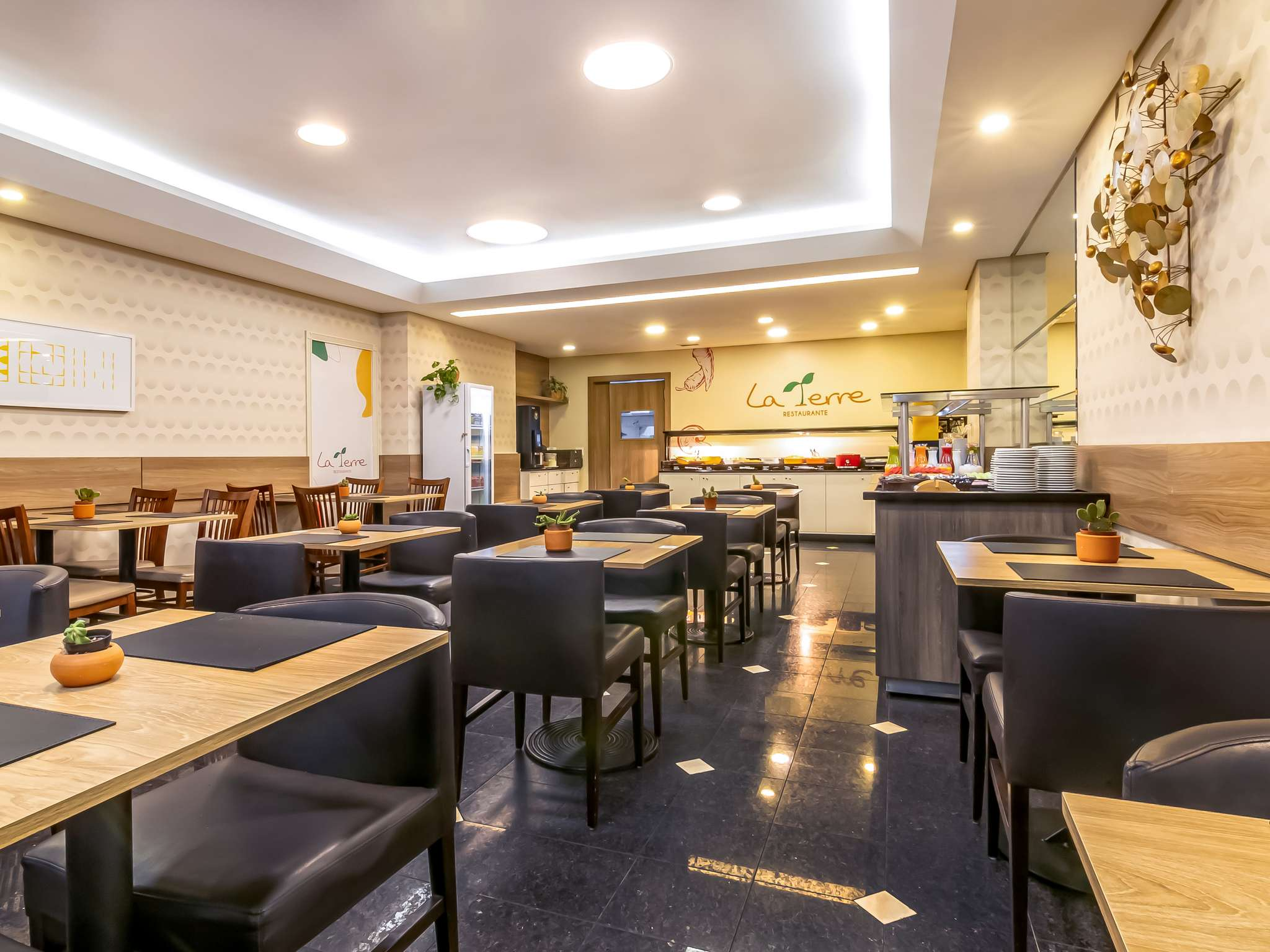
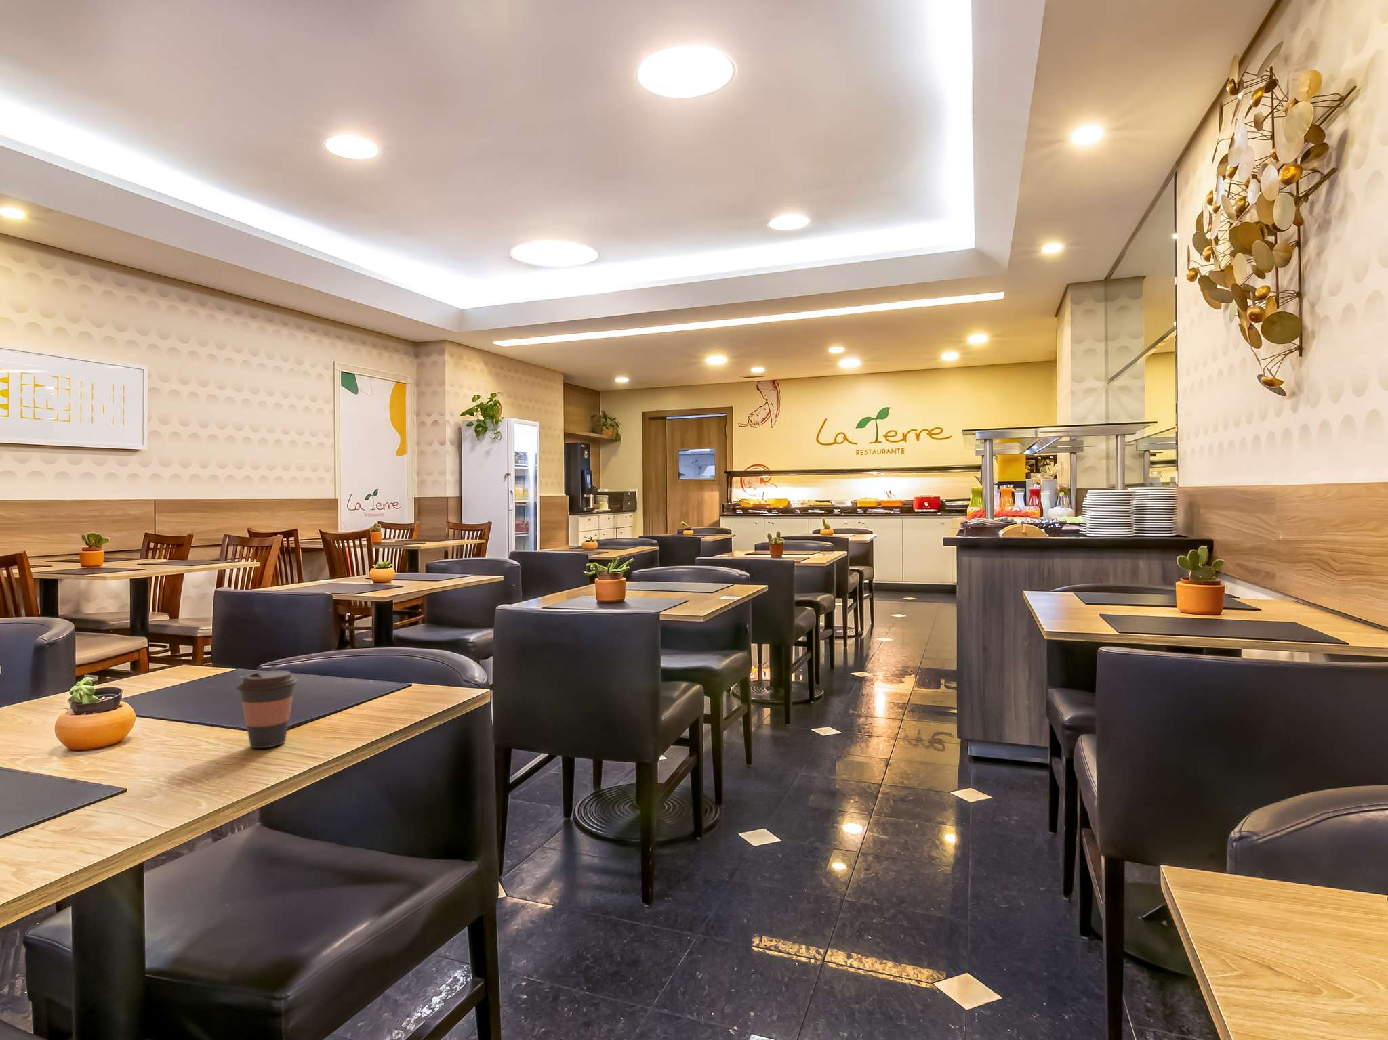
+ coffee cup [235,670,298,748]
